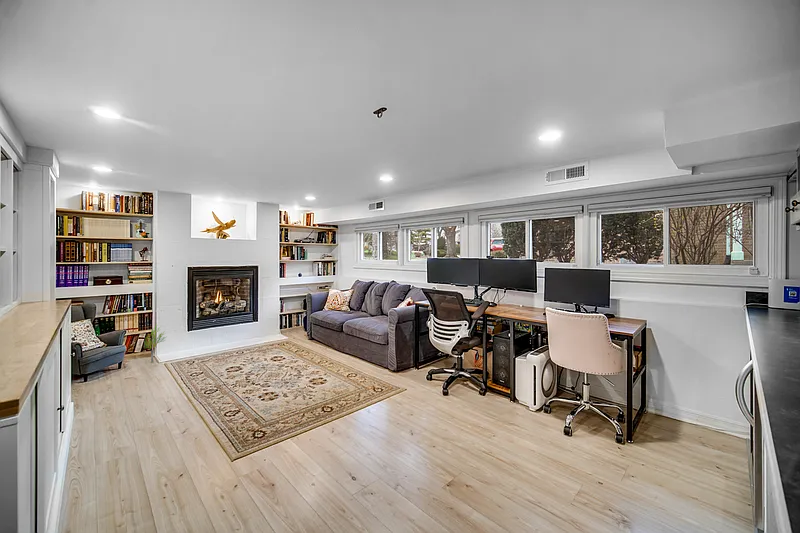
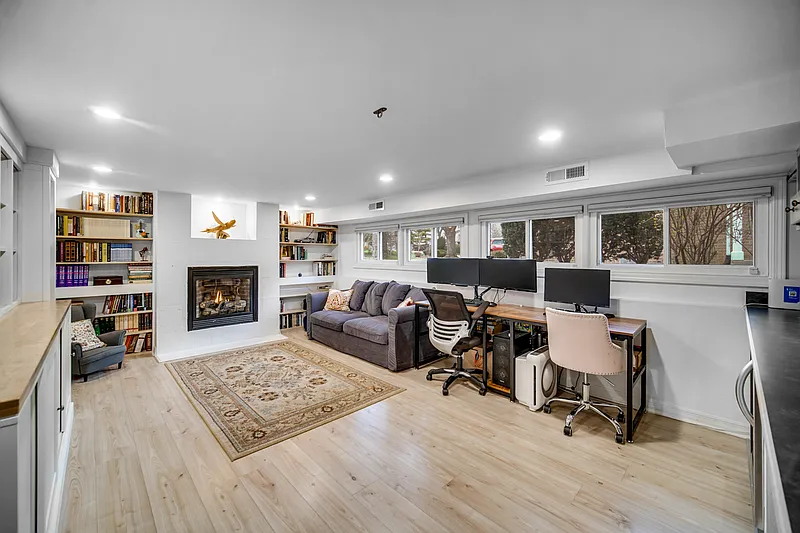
- decorative plant [143,322,167,364]
